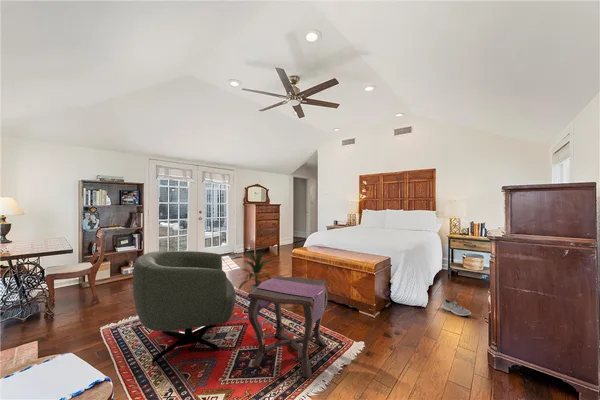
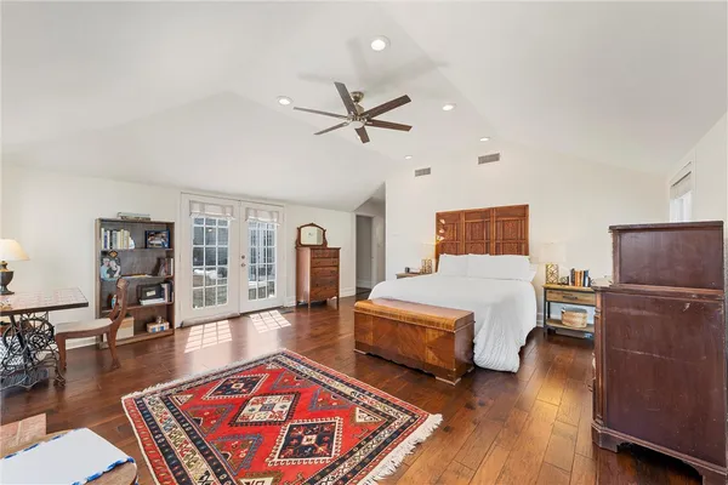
- sneaker [441,297,472,317]
- armchair [132,250,237,364]
- indoor plant [237,251,275,293]
- side table [246,275,329,379]
